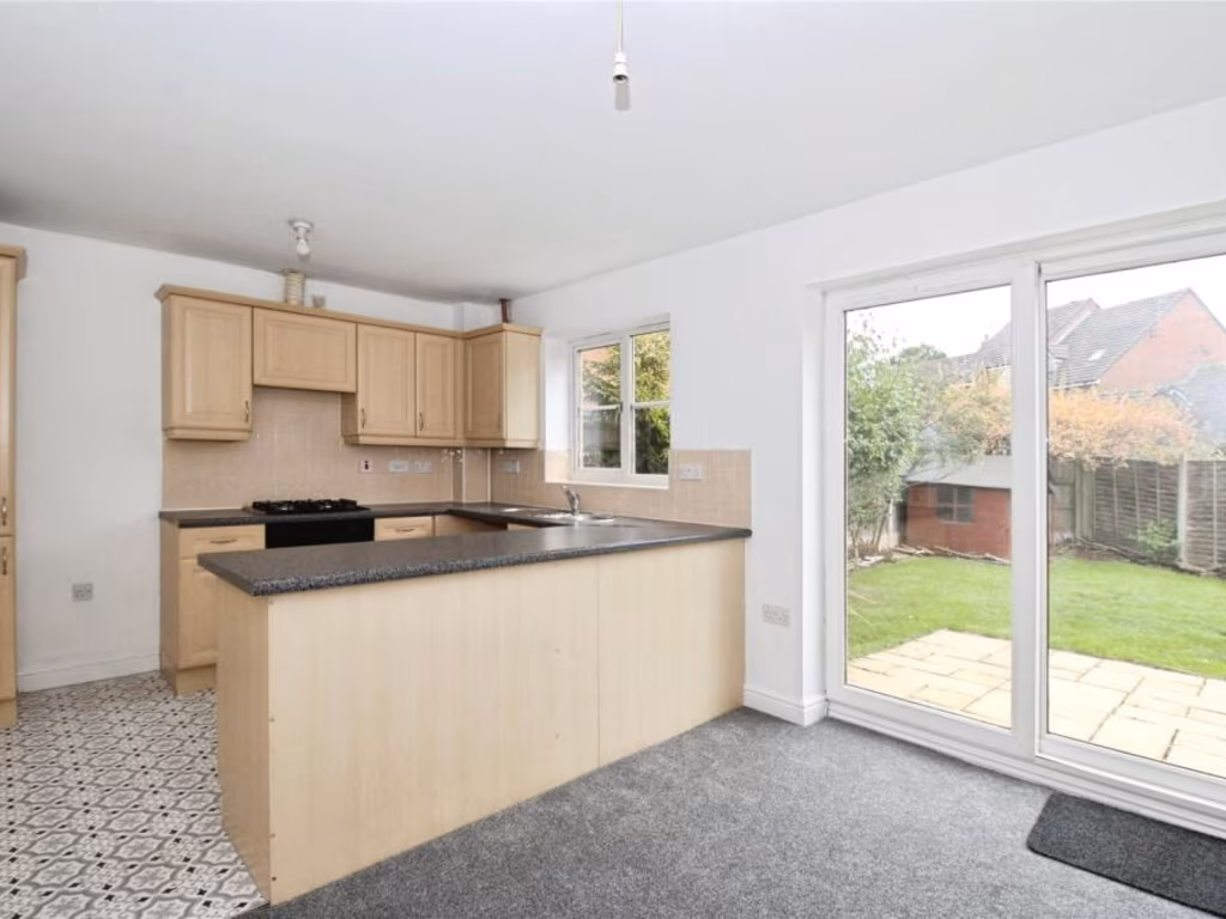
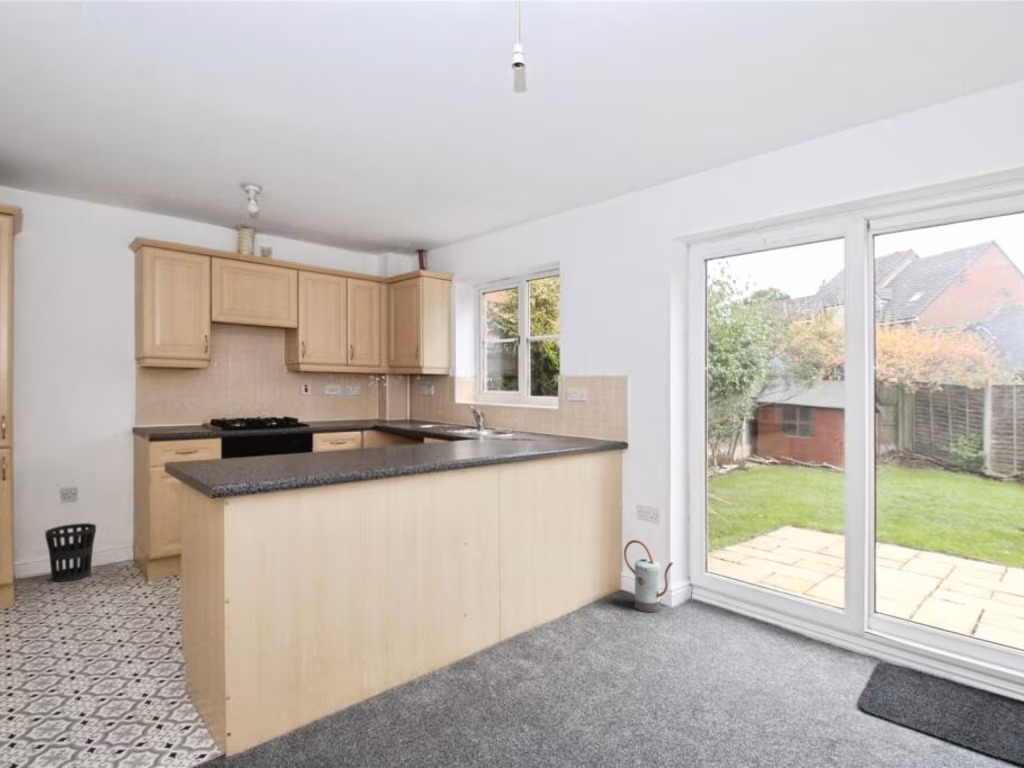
+ watering can [623,539,674,613]
+ wastebasket [44,522,97,583]
